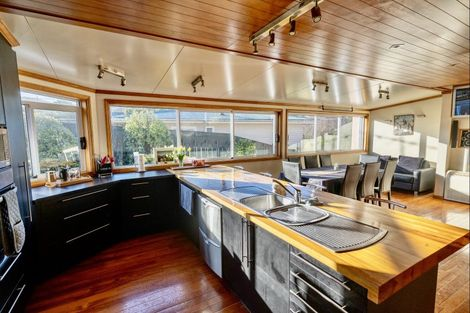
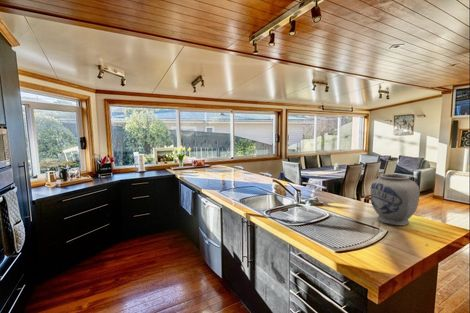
+ vase [369,173,421,227]
